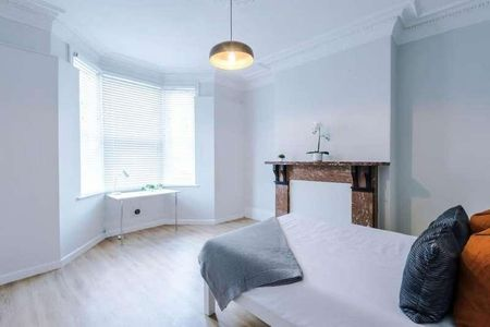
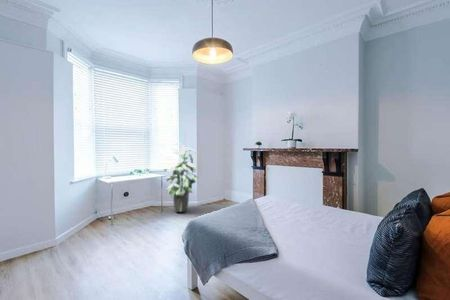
+ indoor plant [162,142,199,213]
